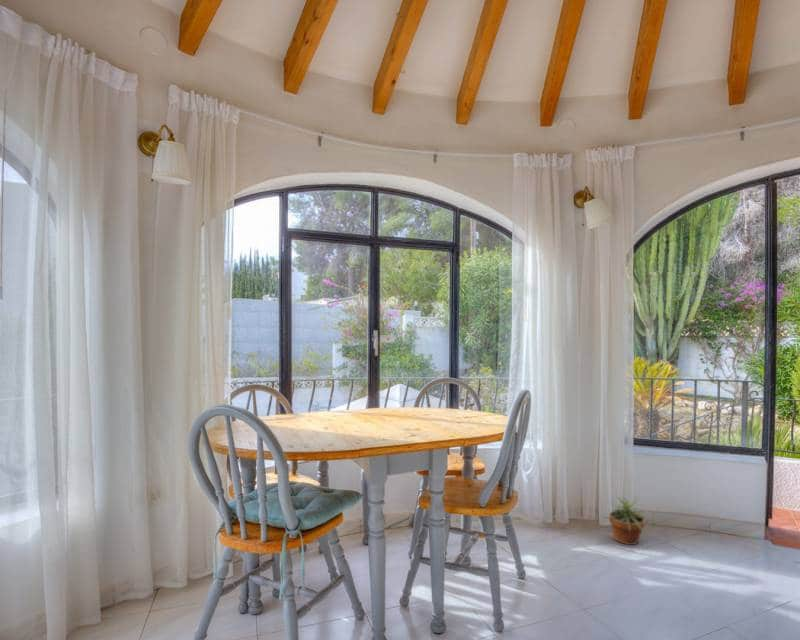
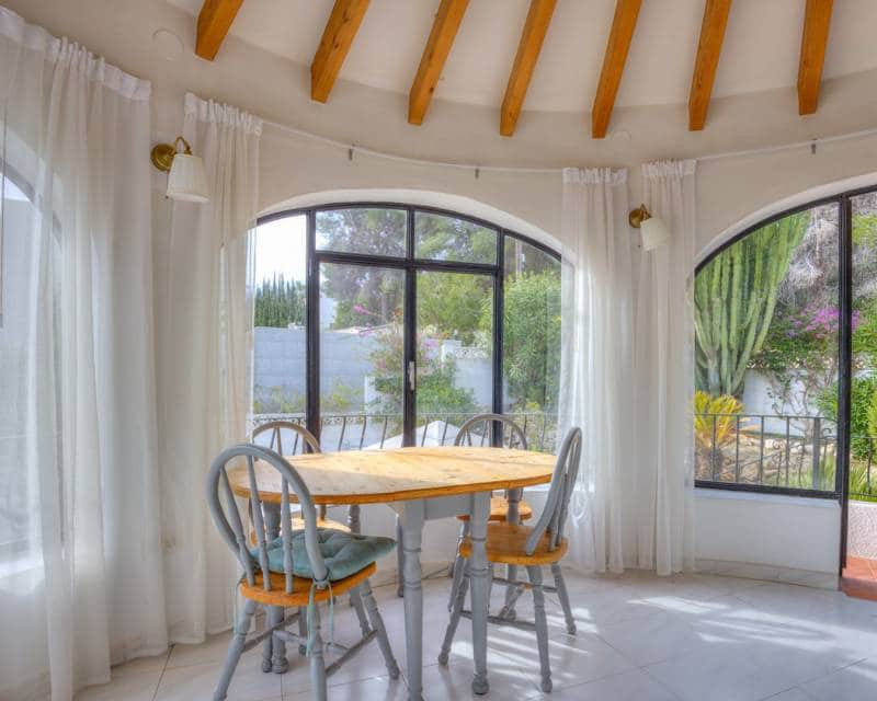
- potted plant [600,495,655,546]
